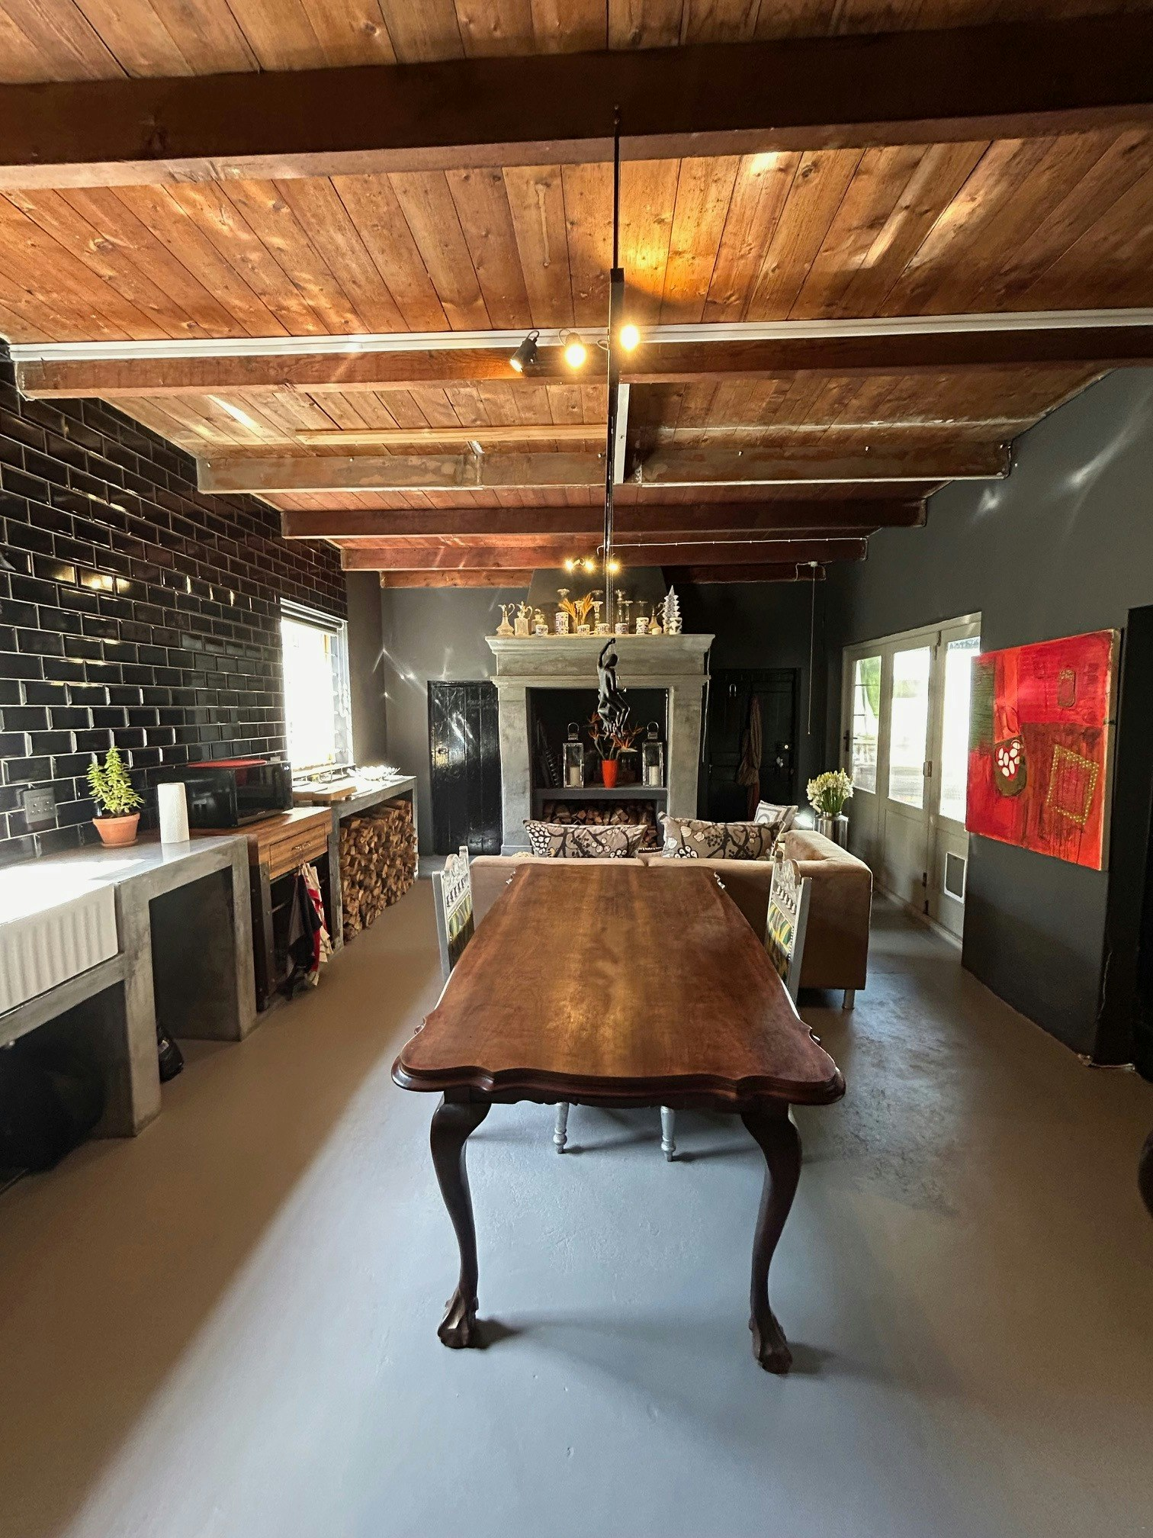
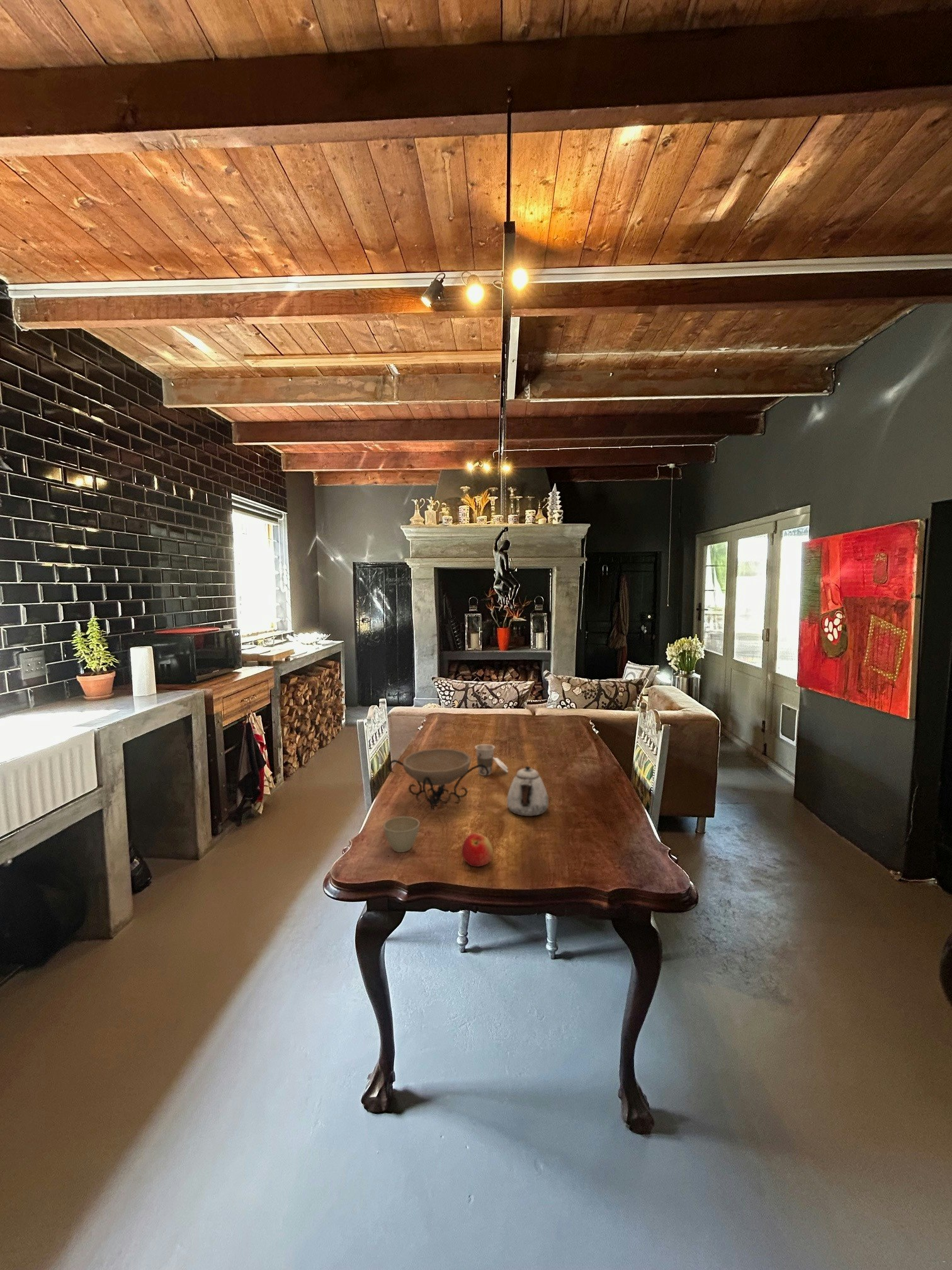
+ cup [474,743,509,776]
+ decorative bowl [387,748,489,811]
+ apple [461,832,494,867]
+ flower pot [383,816,420,853]
+ teapot [506,765,549,817]
